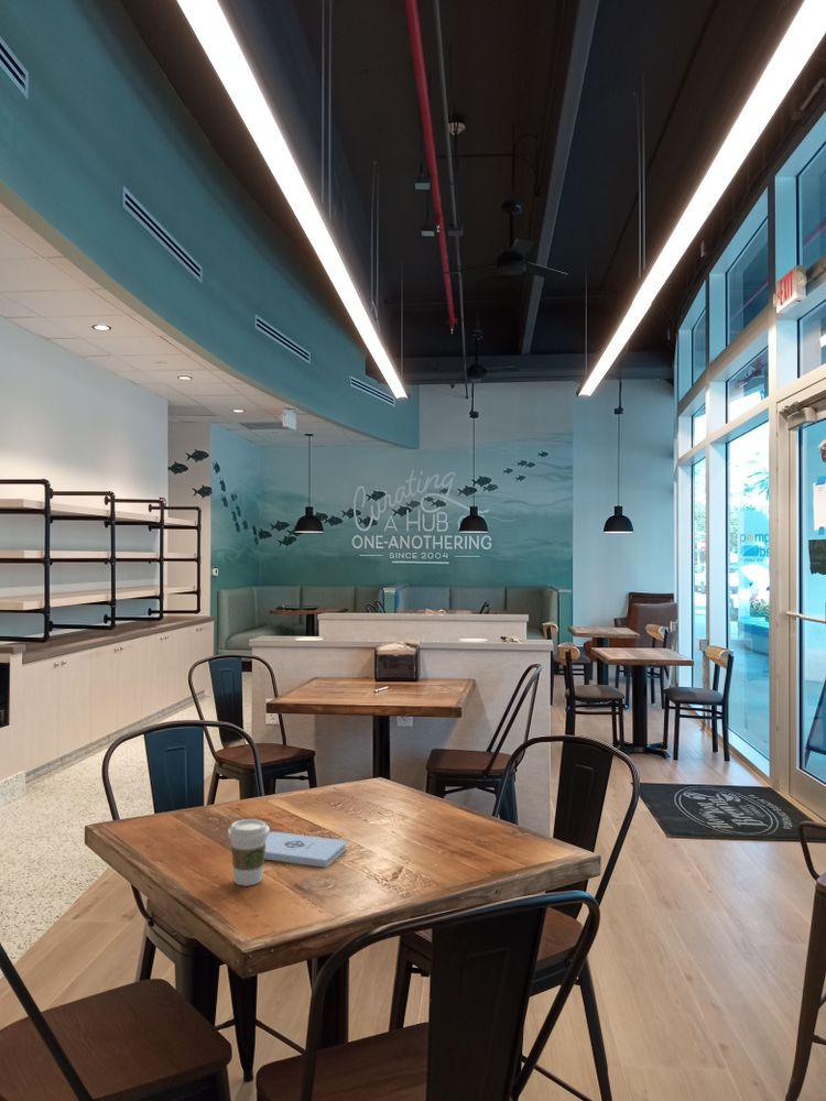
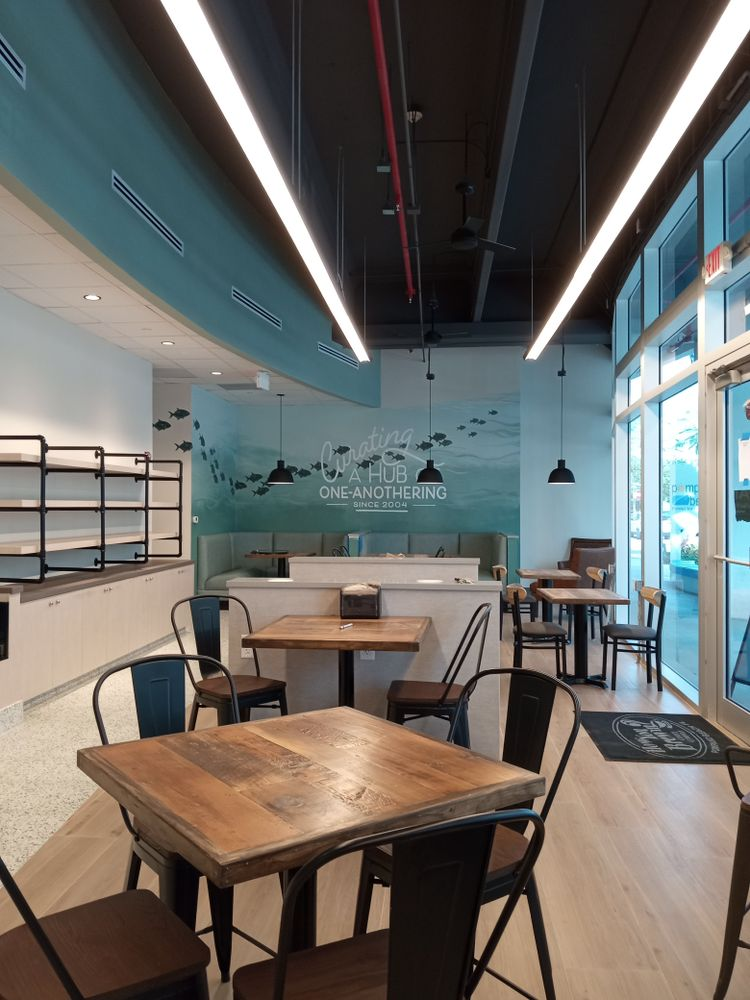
- notepad [264,830,348,868]
- coffee cup [227,818,271,886]
